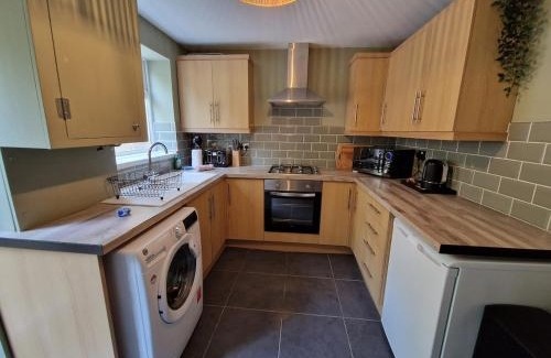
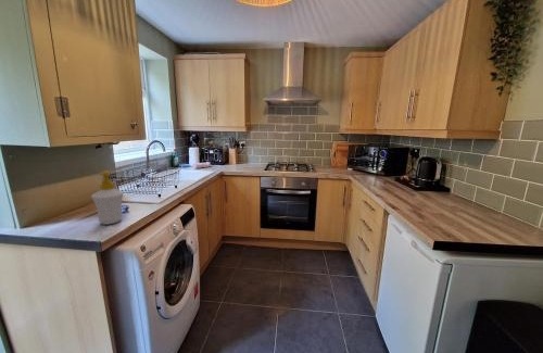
+ soap bottle [90,169,125,226]
